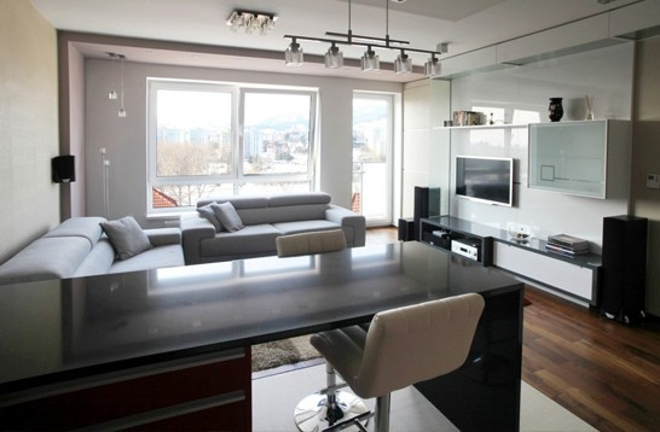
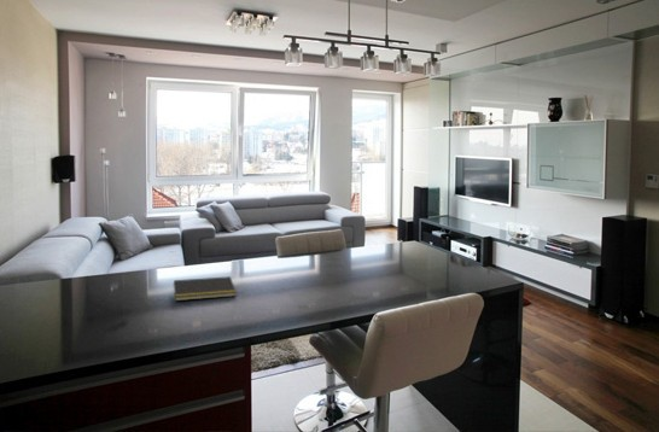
+ notepad [171,275,238,302]
